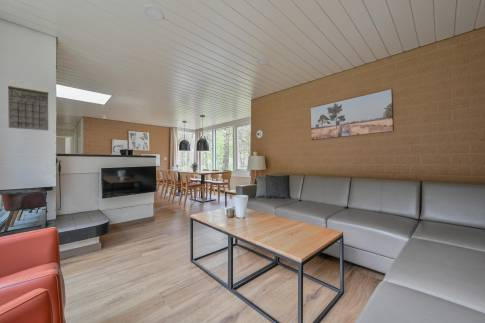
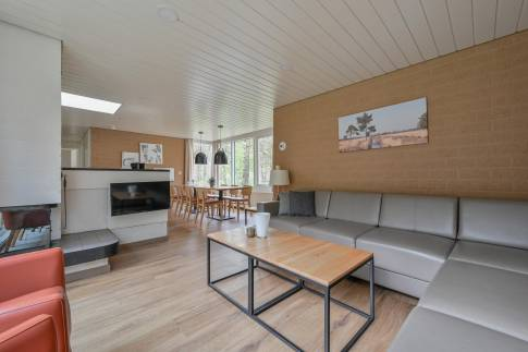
- calendar [7,79,49,131]
